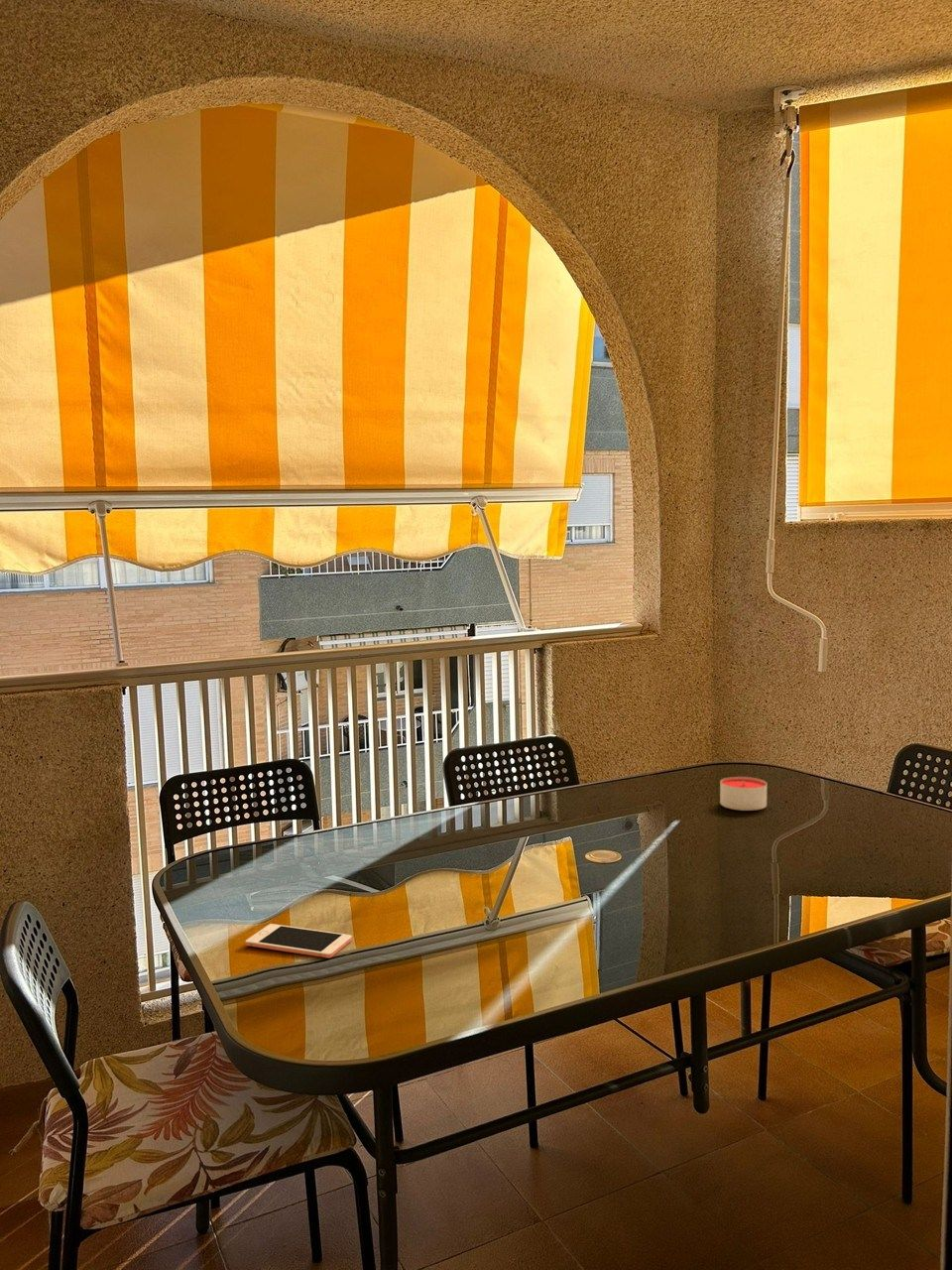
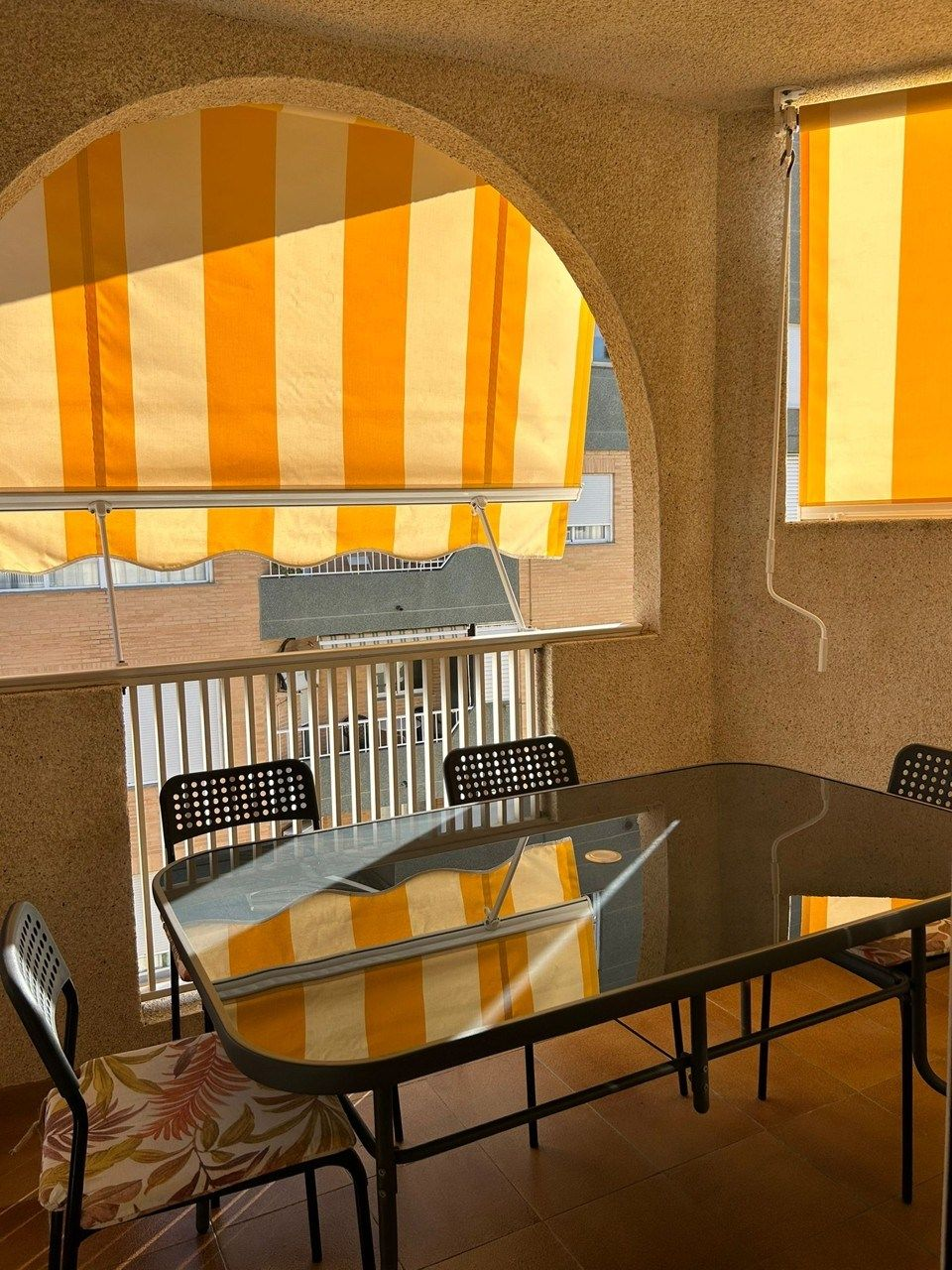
- candle [719,776,768,812]
- cell phone [244,923,353,959]
